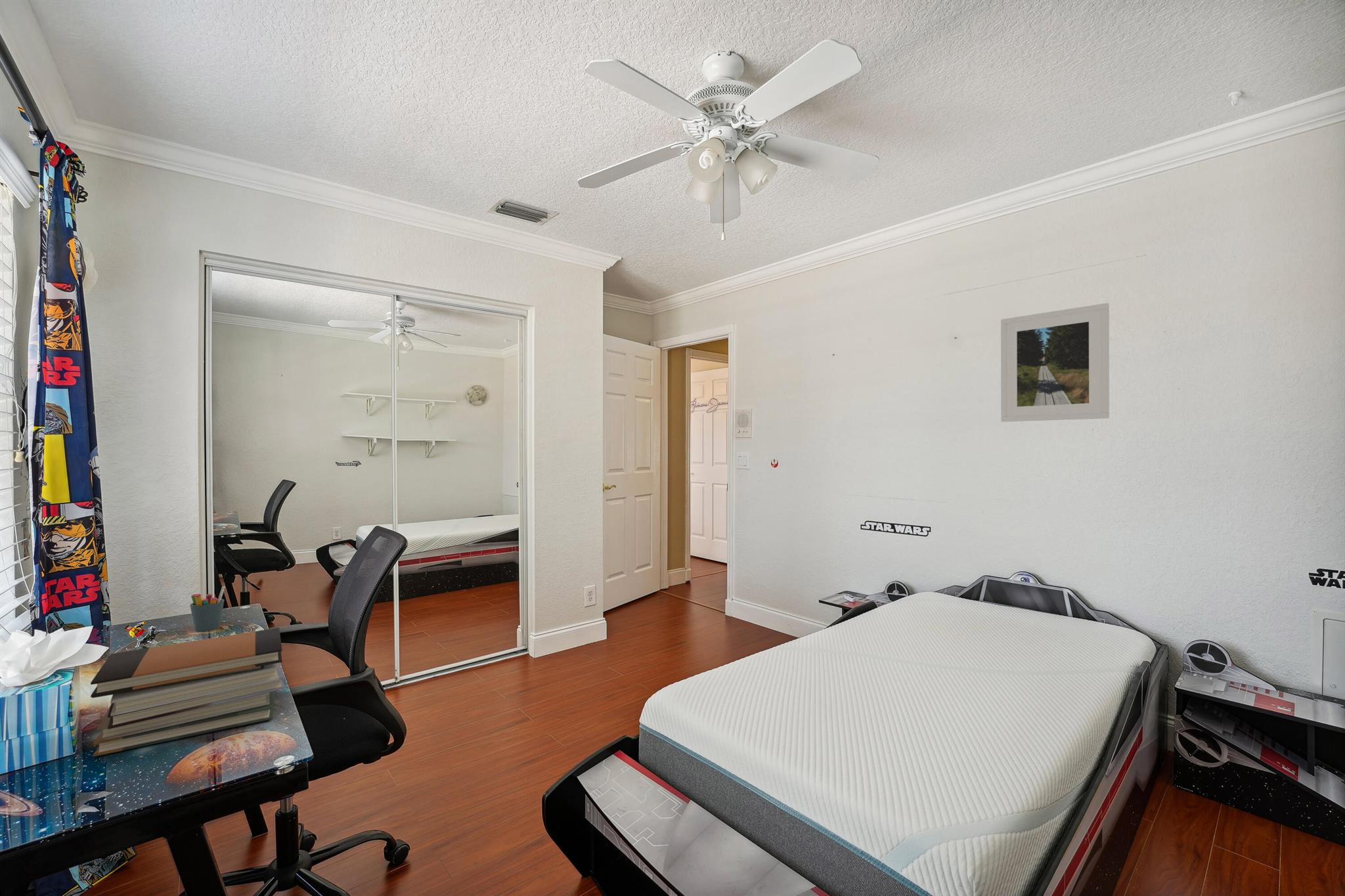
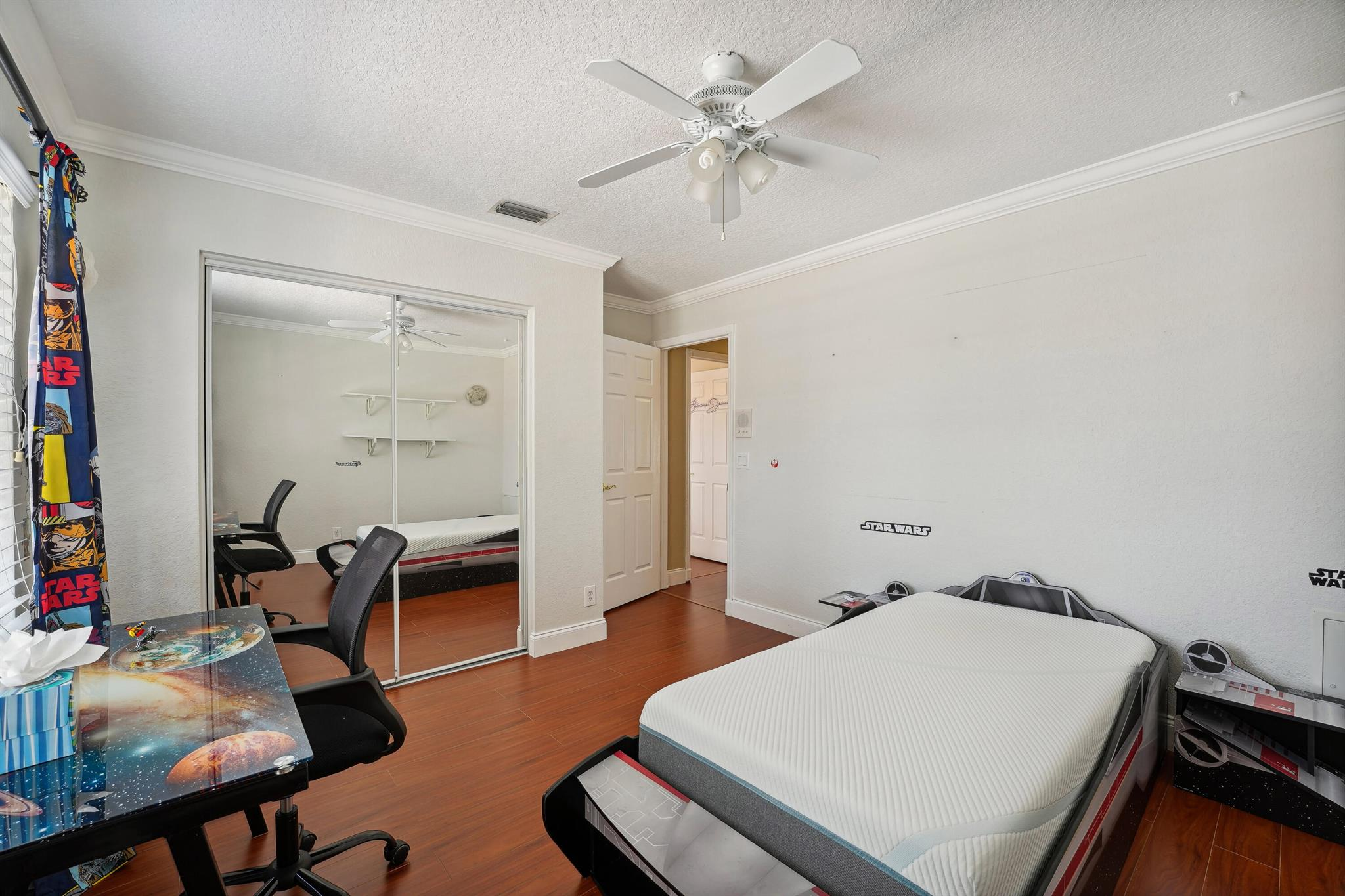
- book stack [90,627,286,757]
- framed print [1000,303,1110,422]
- pen holder [189,586,226,633]
